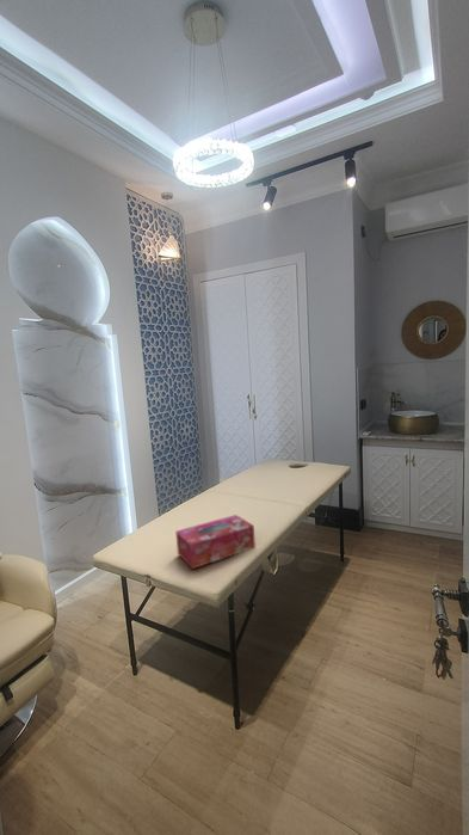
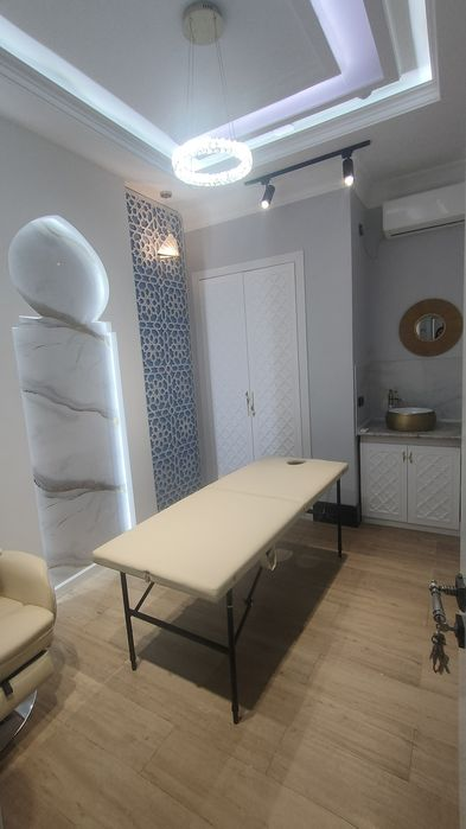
- tissue box [174,514,257,570]
